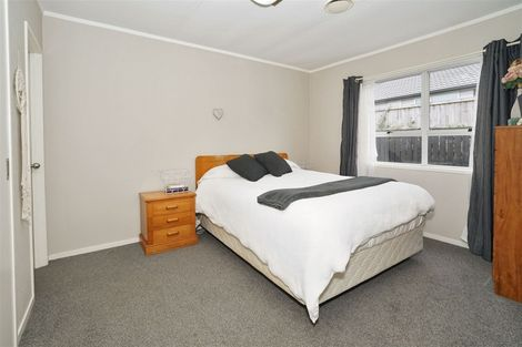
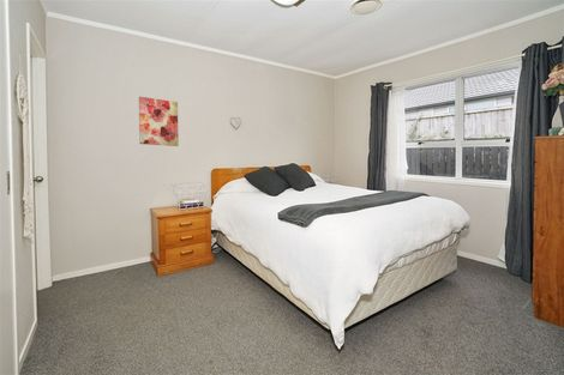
+ wall art [138,96,180,147]
